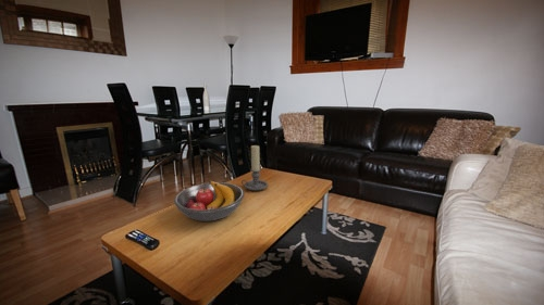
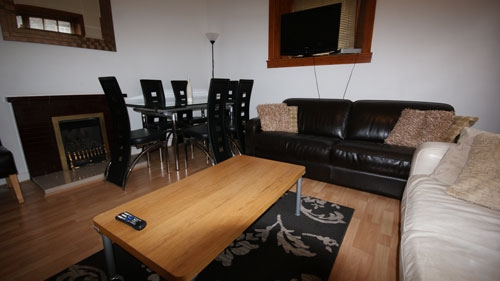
- fruit bowl [173,179,246,223]
- candle holder [240,144,269,191]
